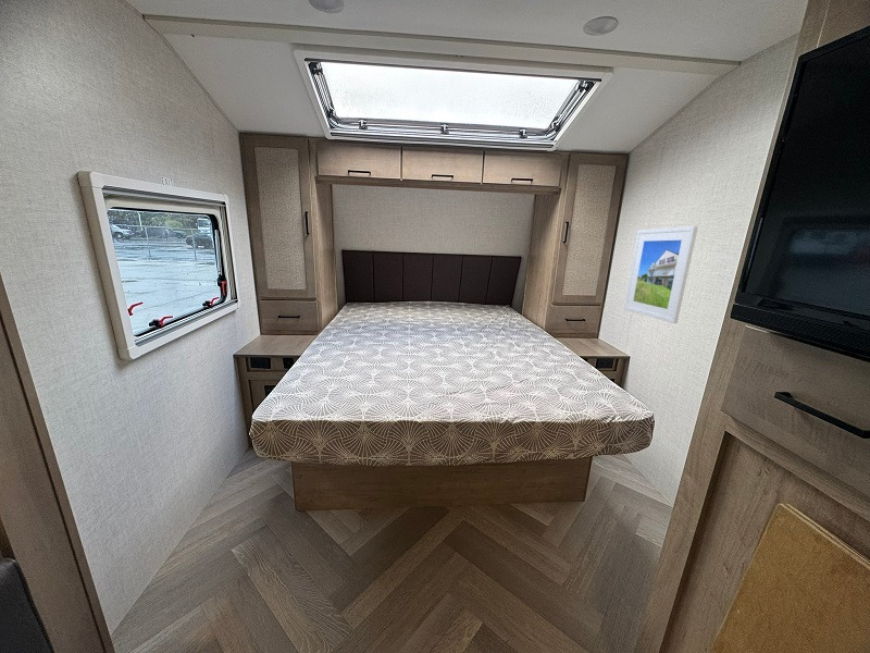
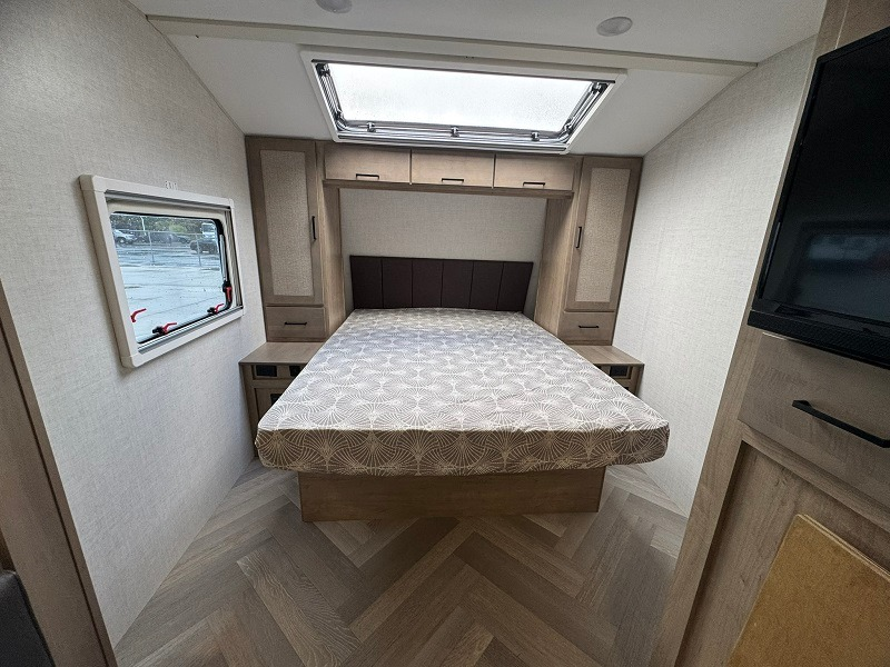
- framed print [623,225,699,324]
